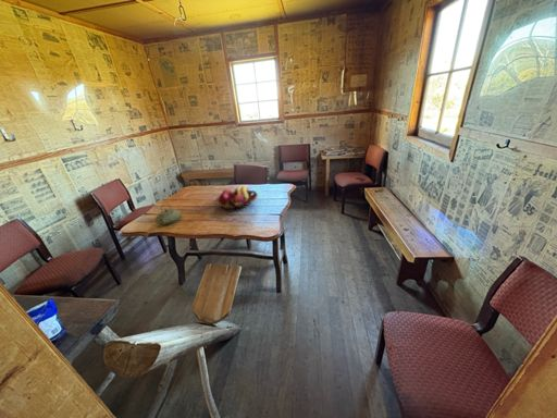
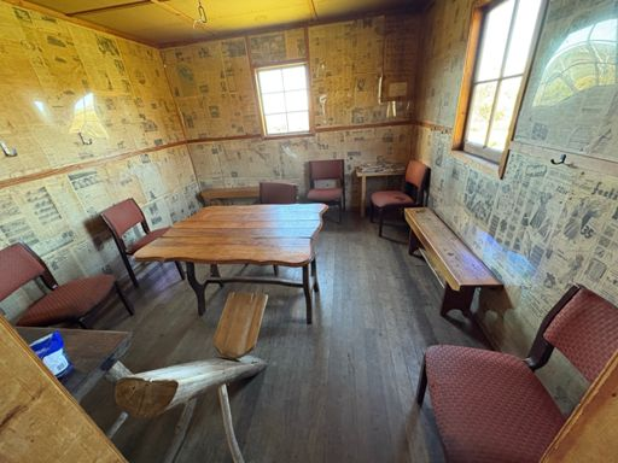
- teapot [153,201,183,225]
- fruit basket [214,184,259,210]
